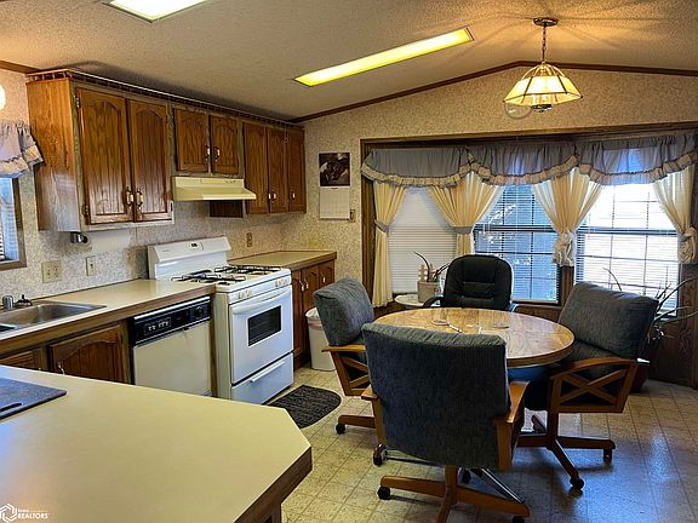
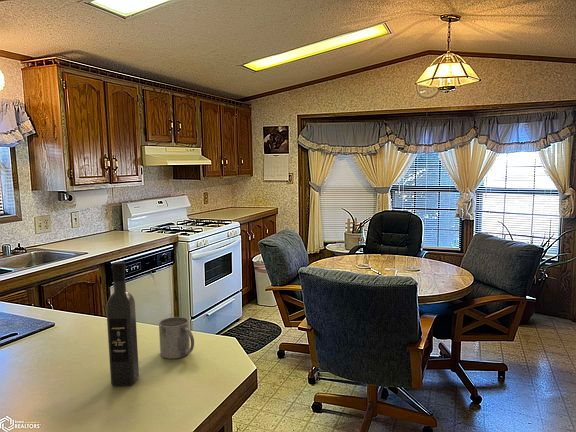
+ mug [158,316,195,360]
+ wine bottle [105,261,140,387]
